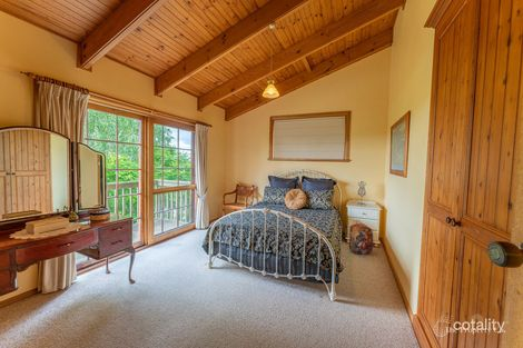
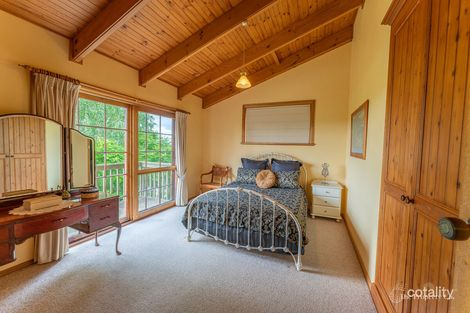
- backpack [348,219,375,256]
